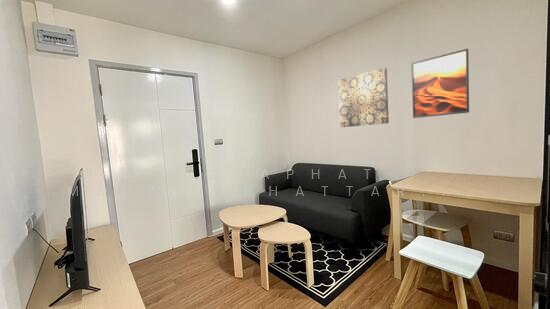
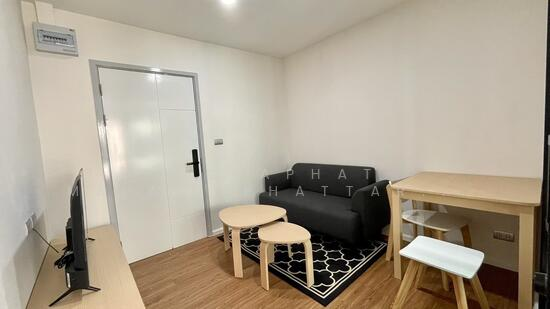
- wall art [337,67,390,128]
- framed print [410,48,470,119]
